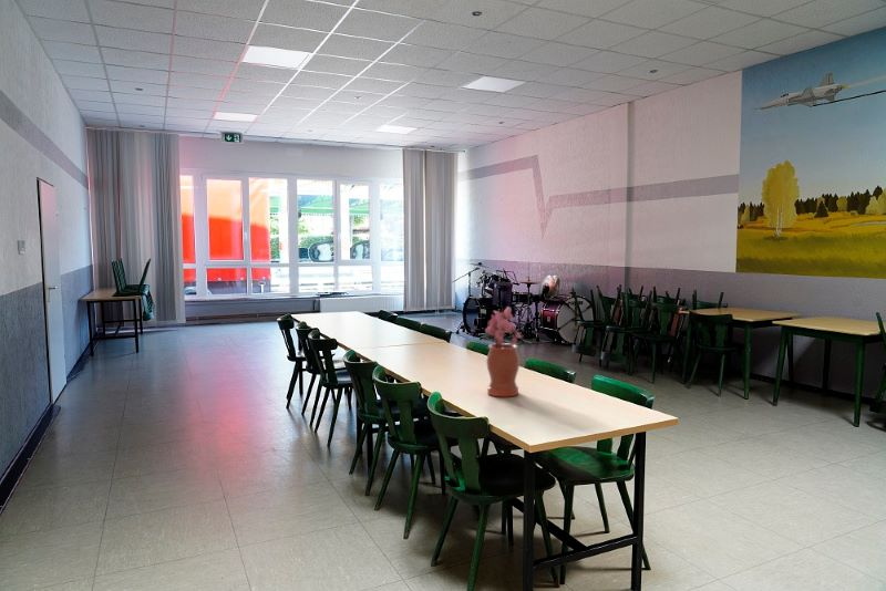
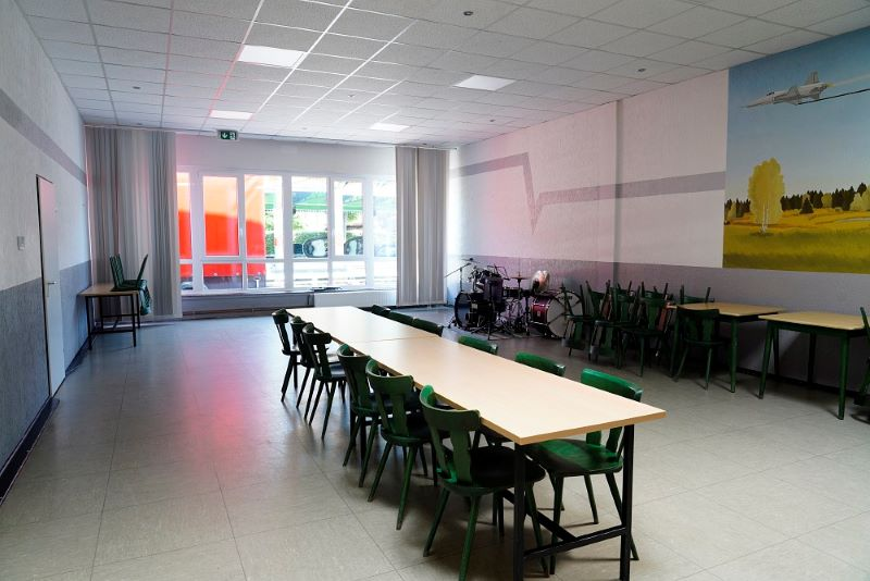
- potted flower [481,305,523,398]
